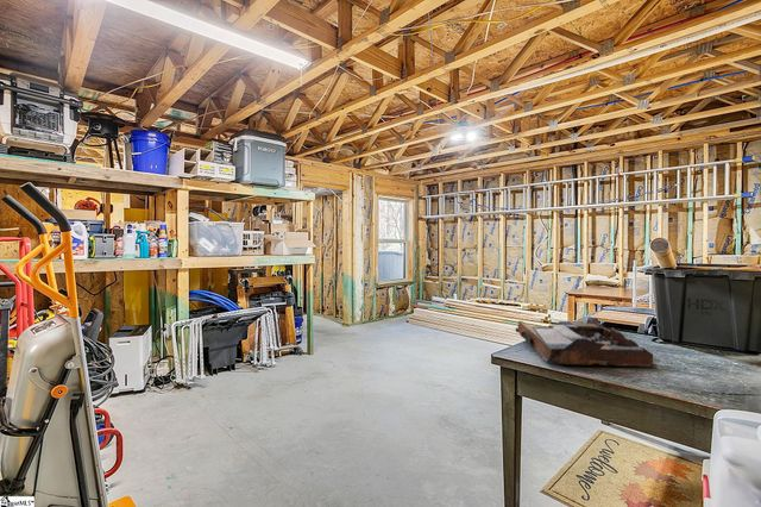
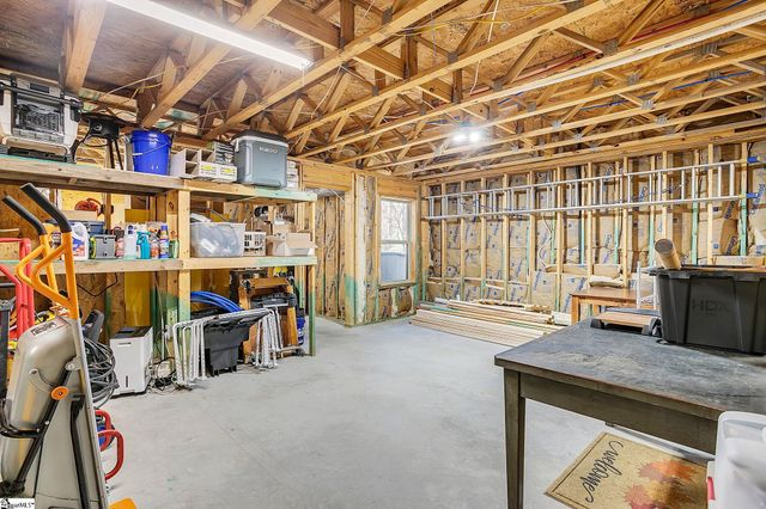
- toolbox [515,318,659,368]
